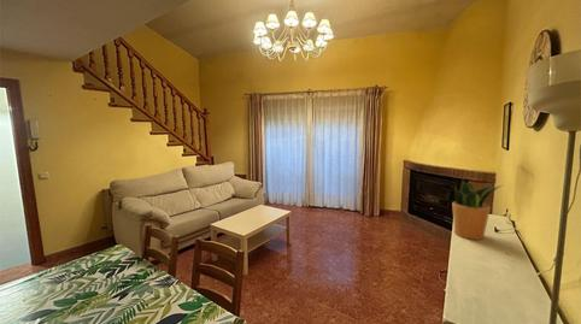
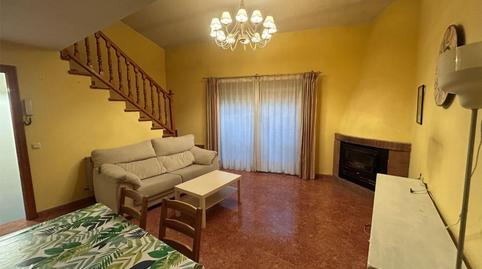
- potted plant [451,179,504,241]
